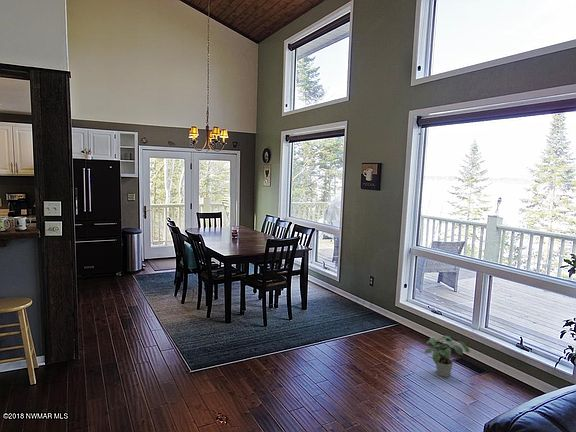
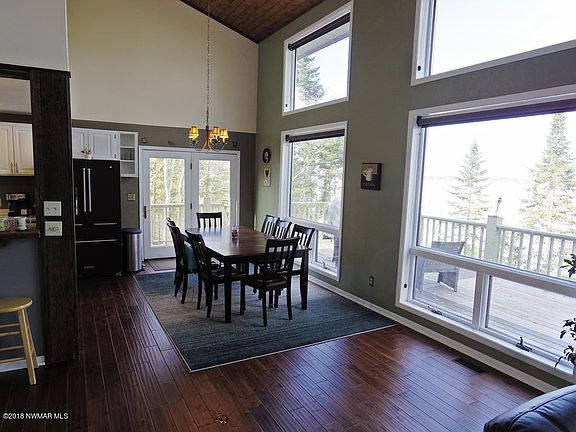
- potted plant [423,335,471,378]
